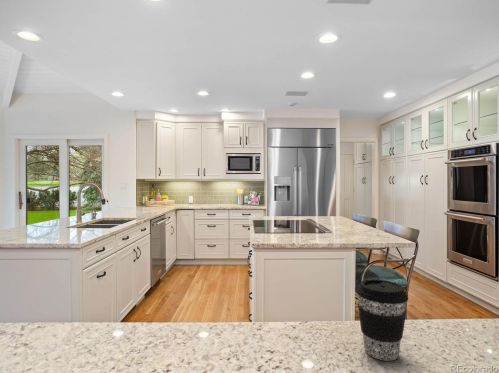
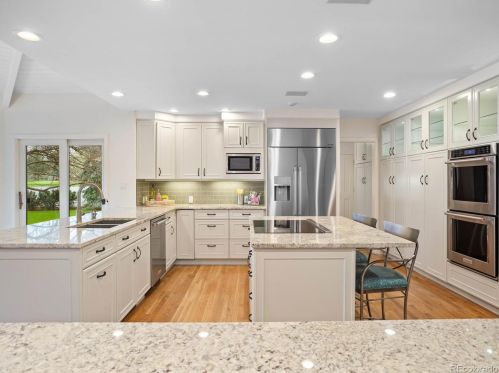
- coffee cup [355,278,409,362]
